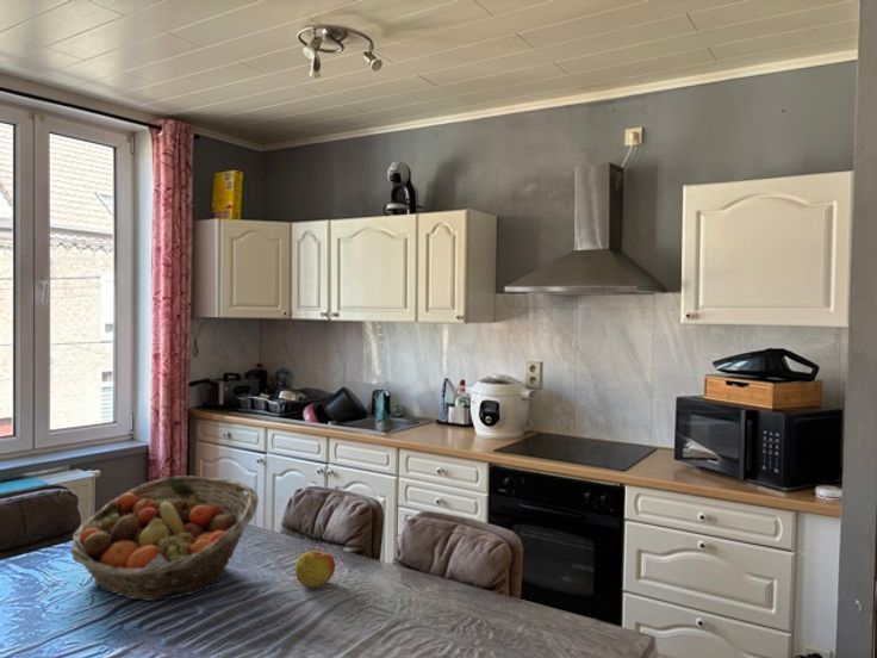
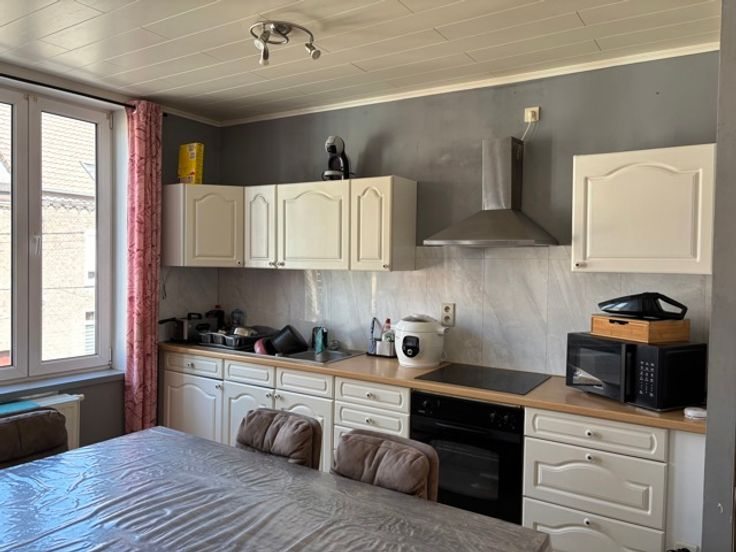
- apple [294,550,336,589]
- fruit basket [69,474,260,602]
